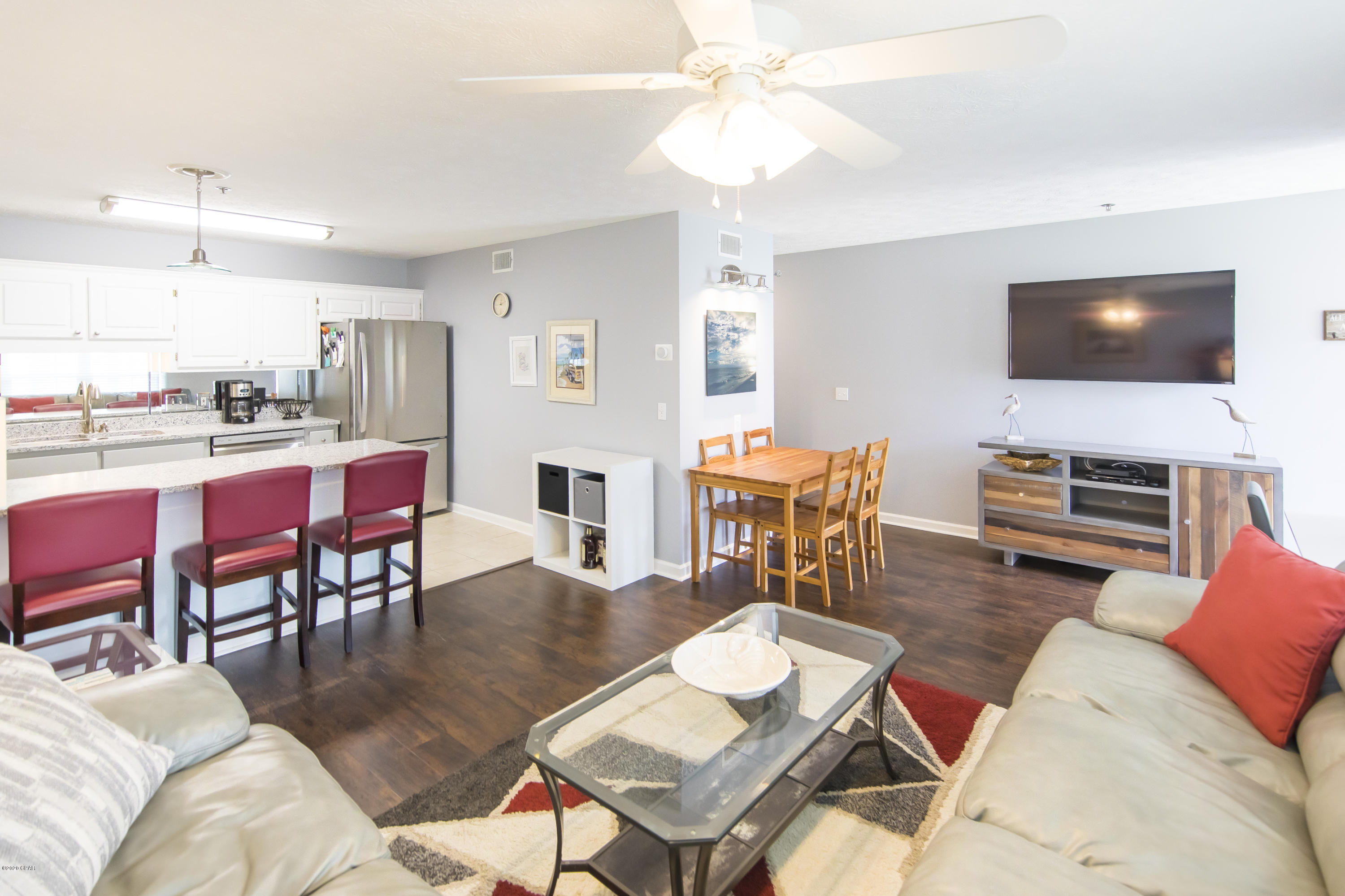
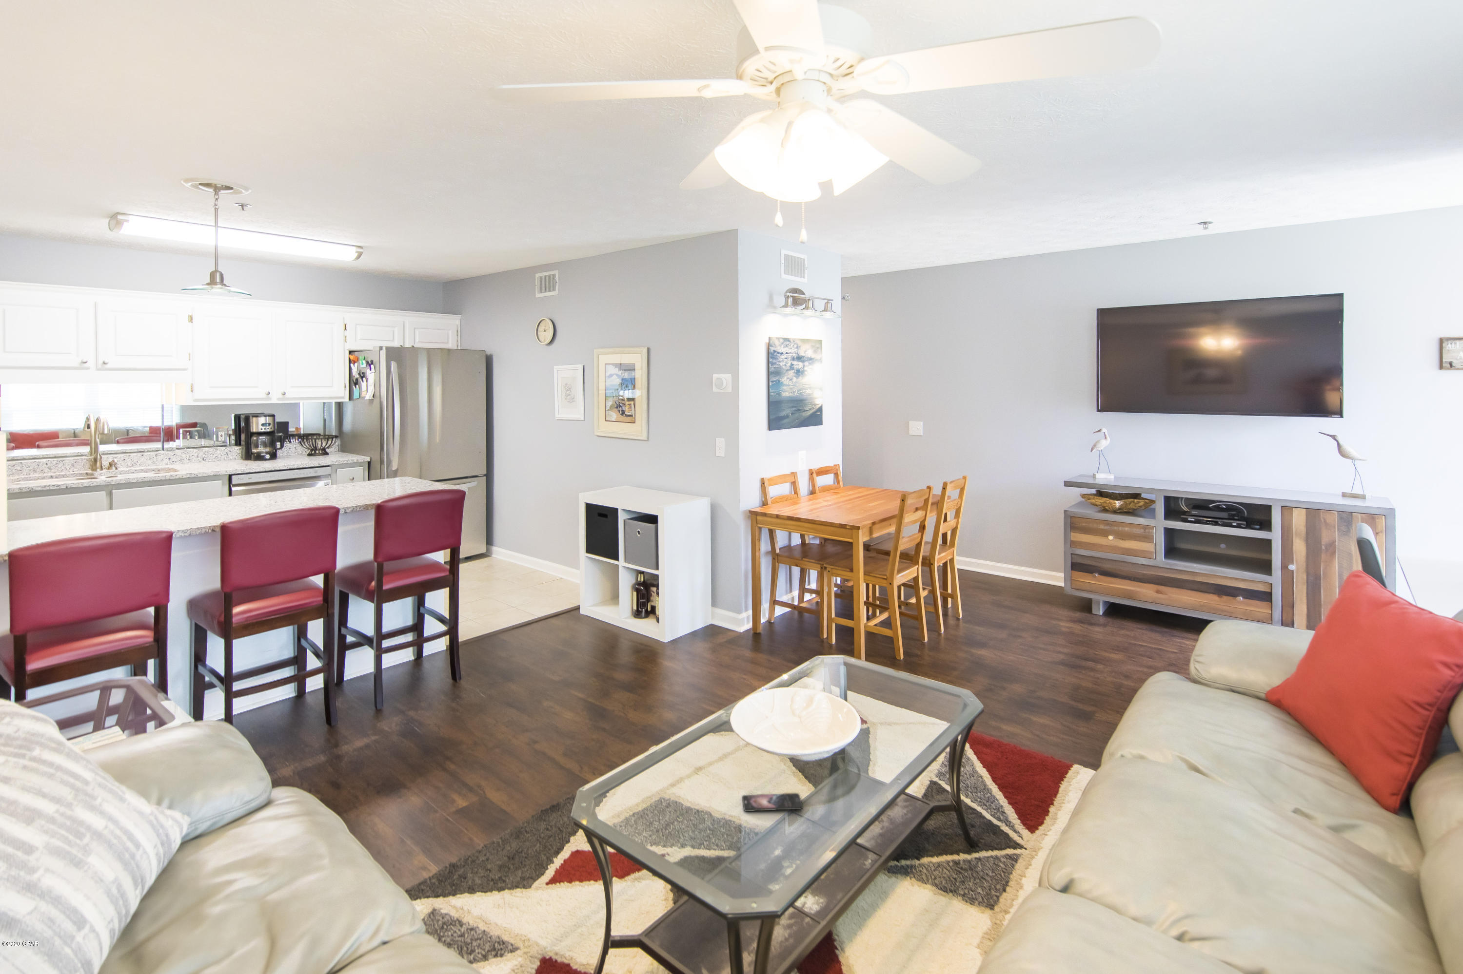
+ smartphone [742,792,804,812]
